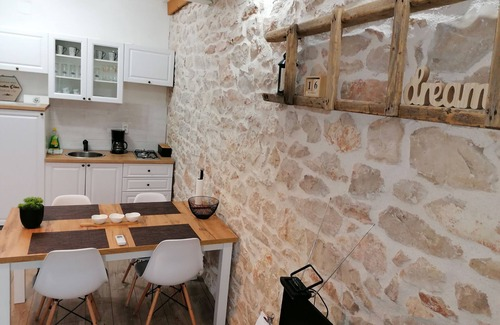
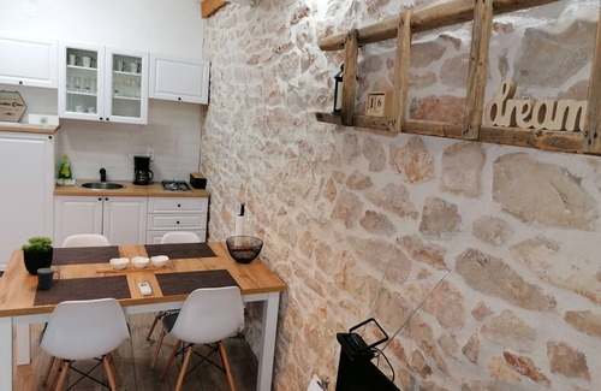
+ mug [36,267,61,290]
